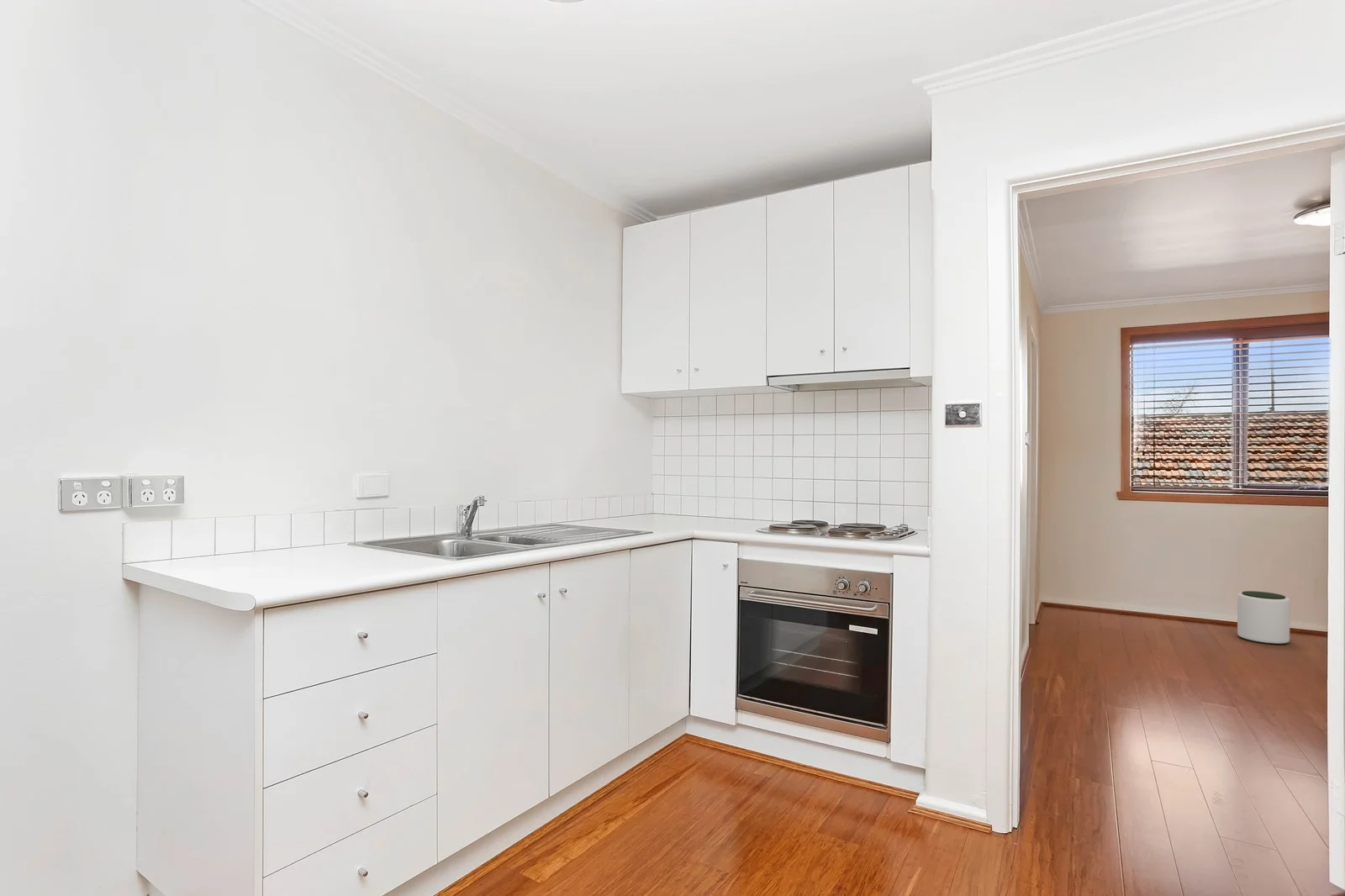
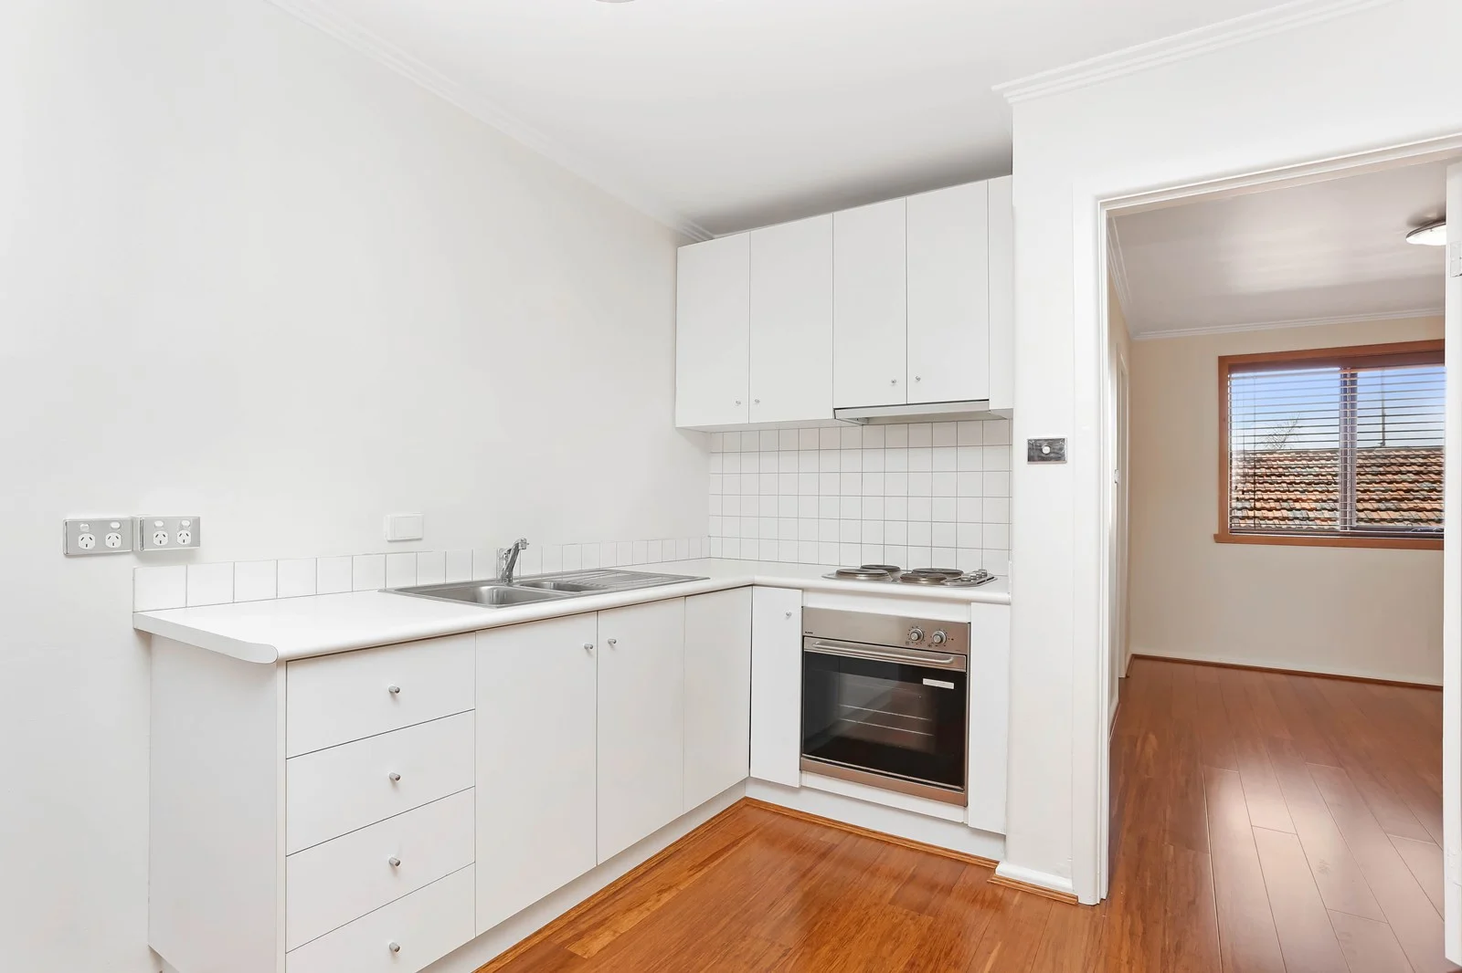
- plant pot [1237,590,1290,646]
